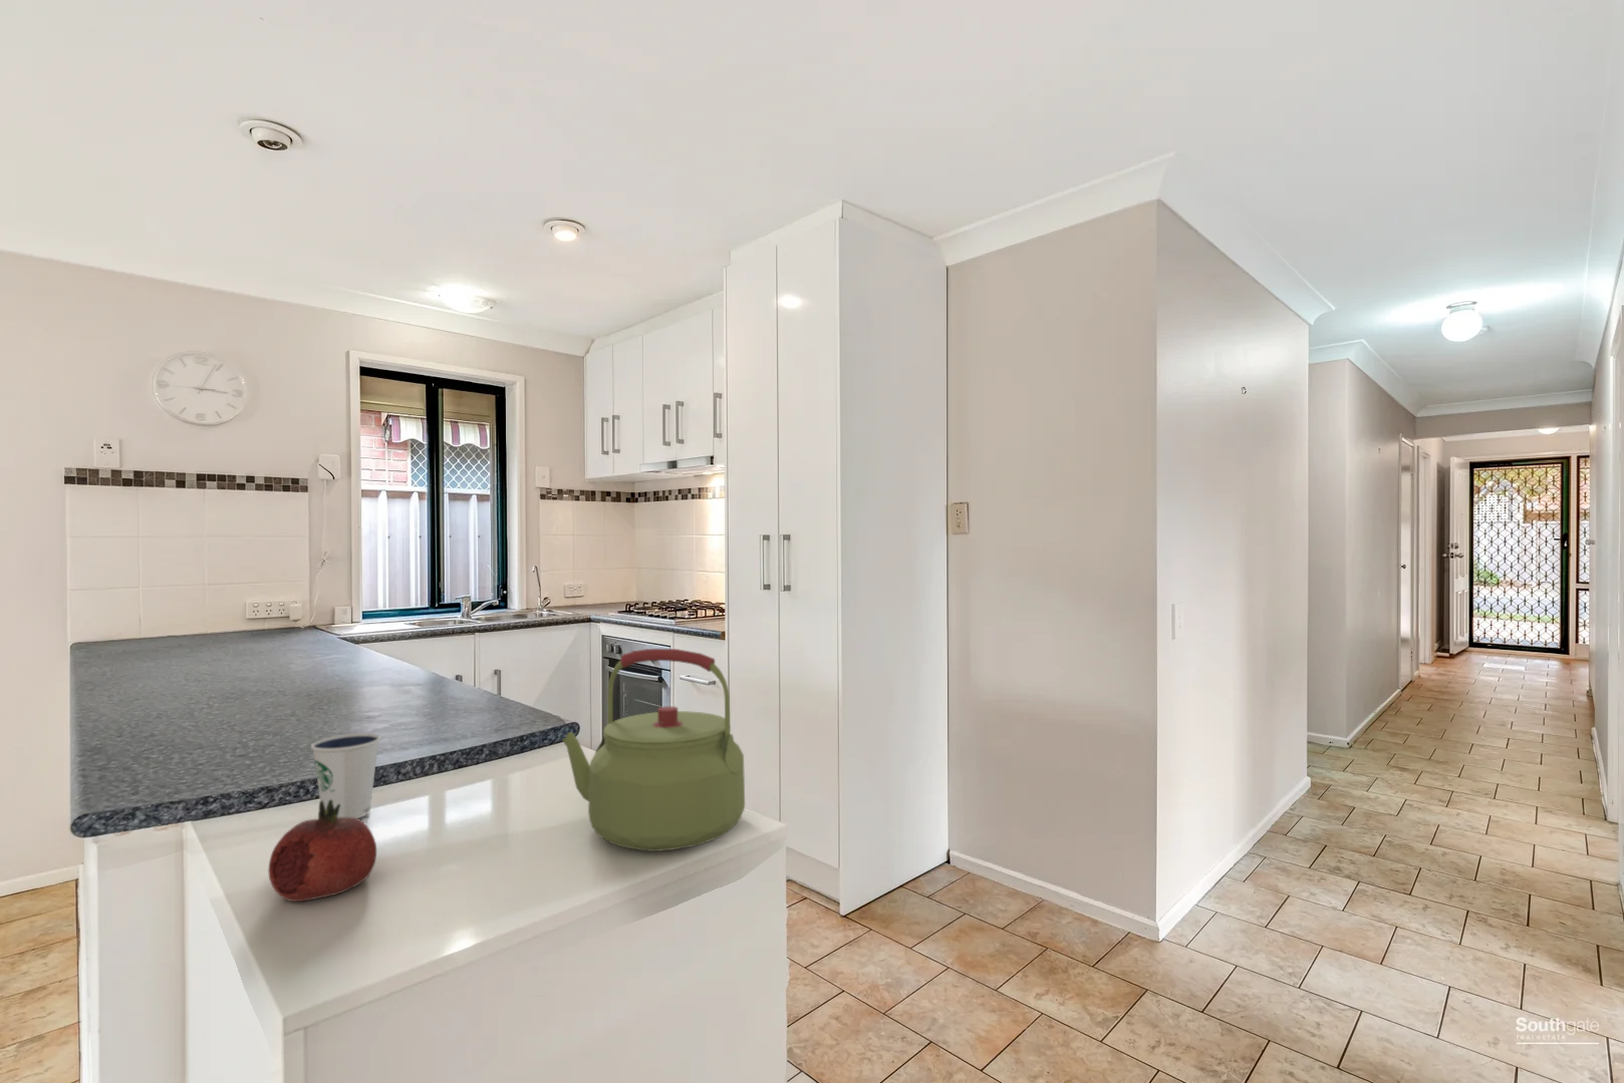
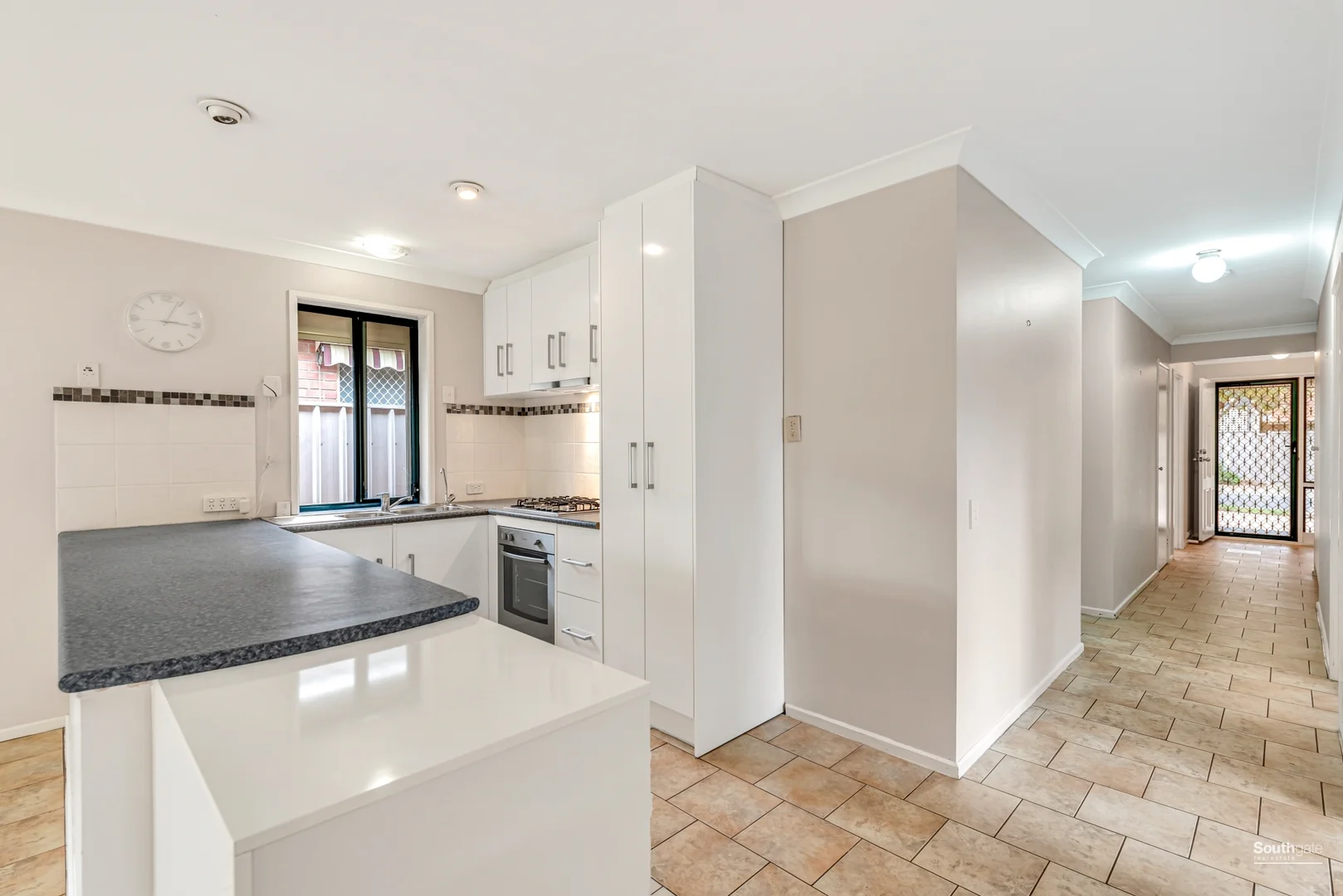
- fruit [267,799,377,903]
- kettle [561,648,746,852]
- dixie cup [310,732,381,820]
